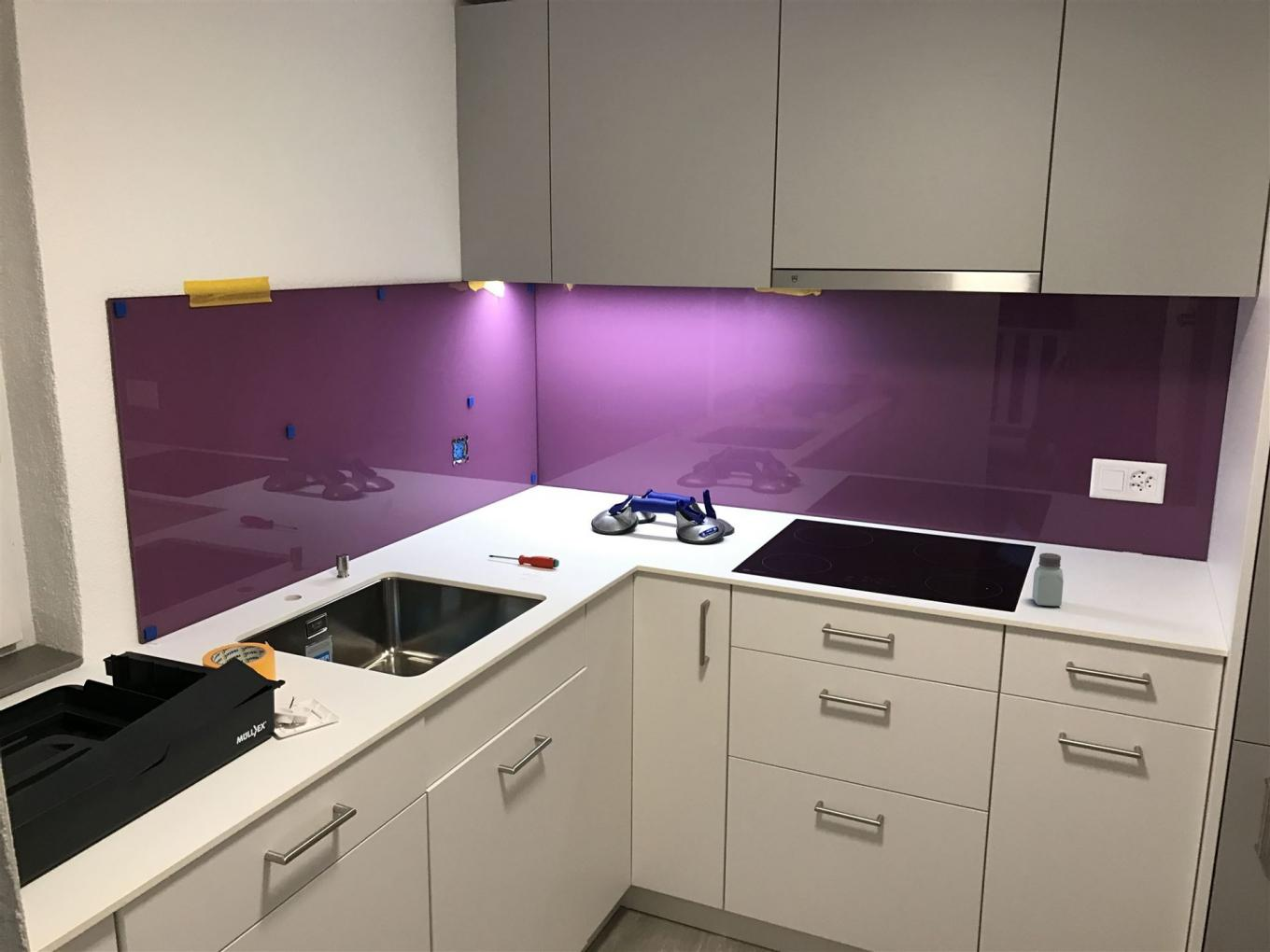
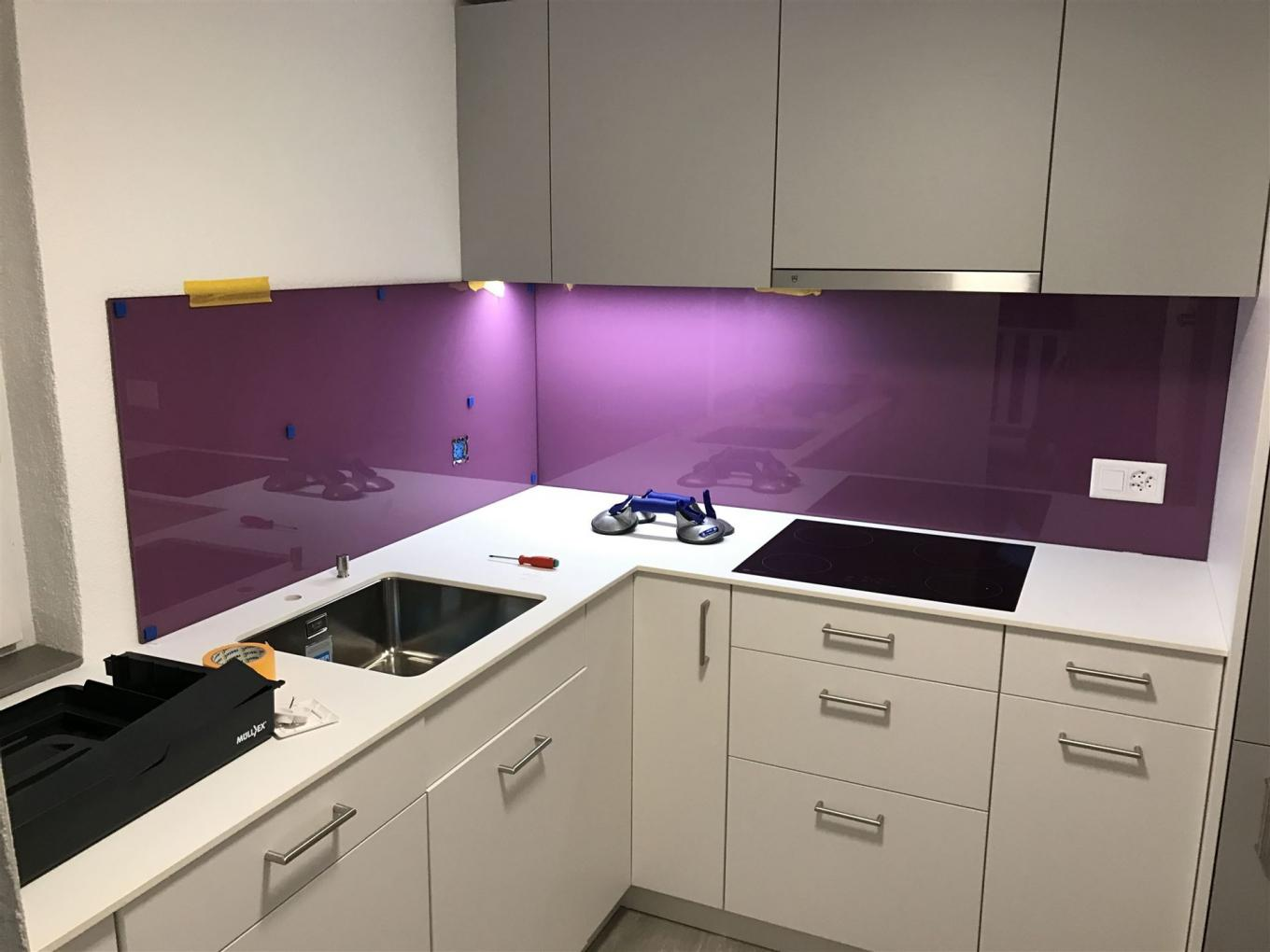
- saltshaker [1031,553,1065,607]
